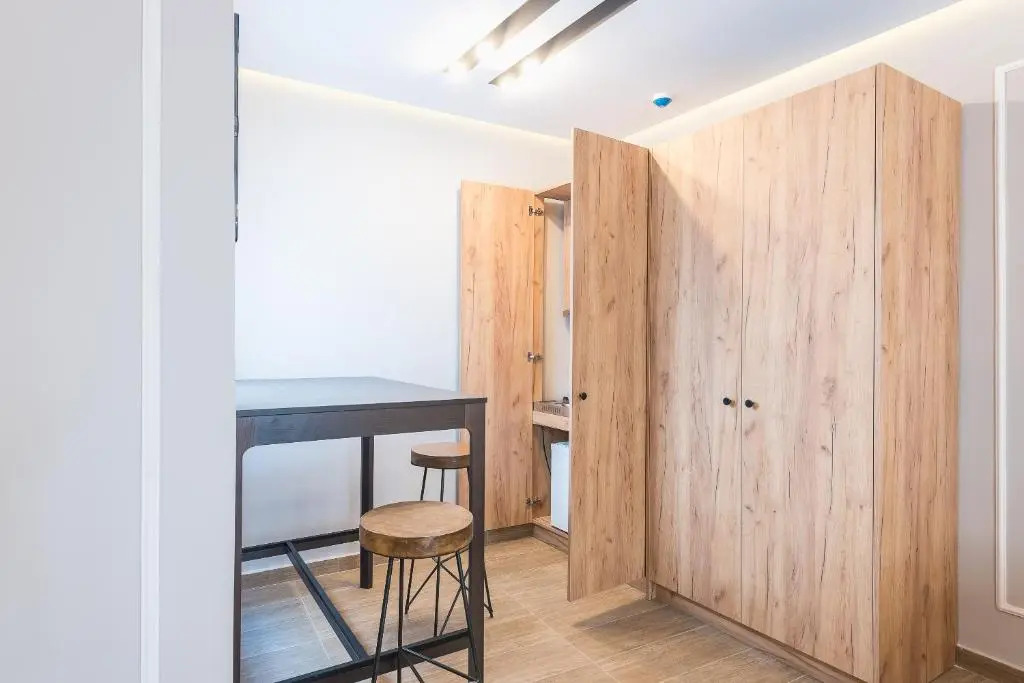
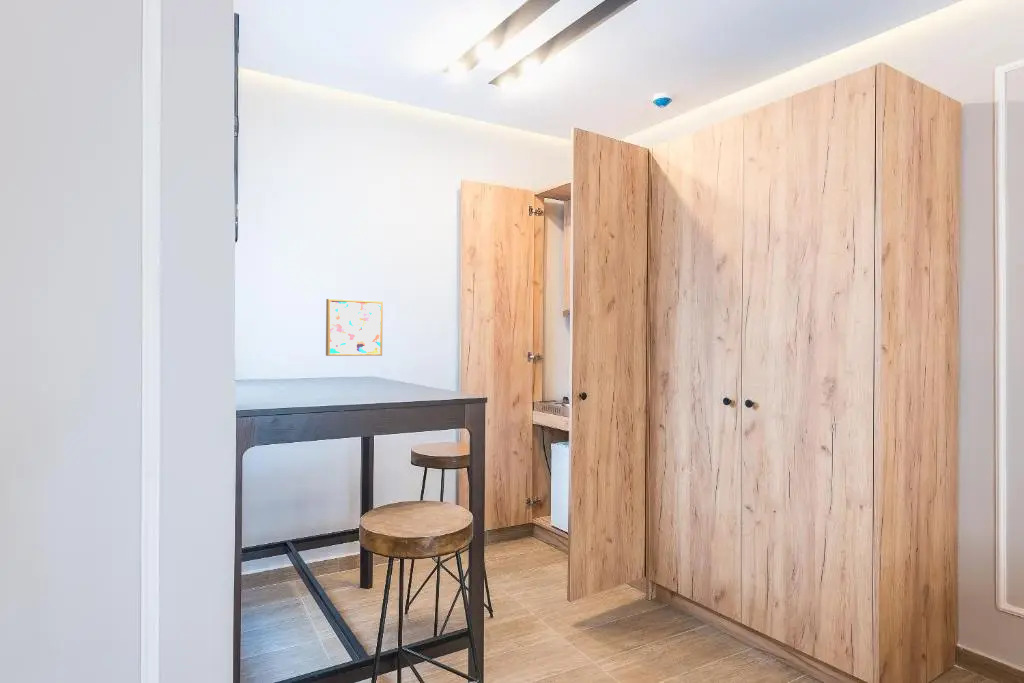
+ wall art [325,298,384,357]
